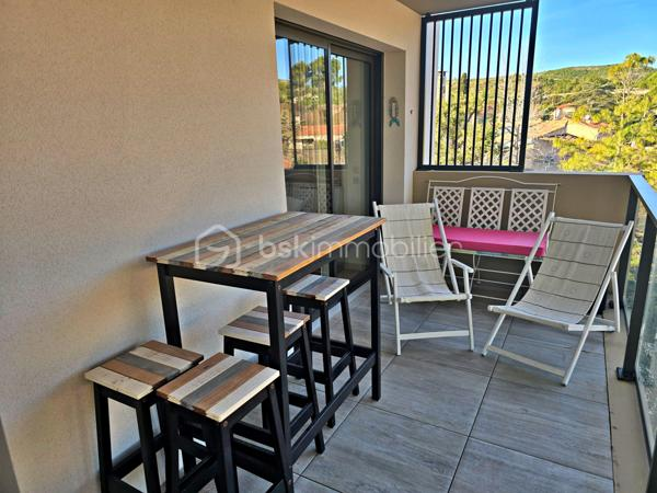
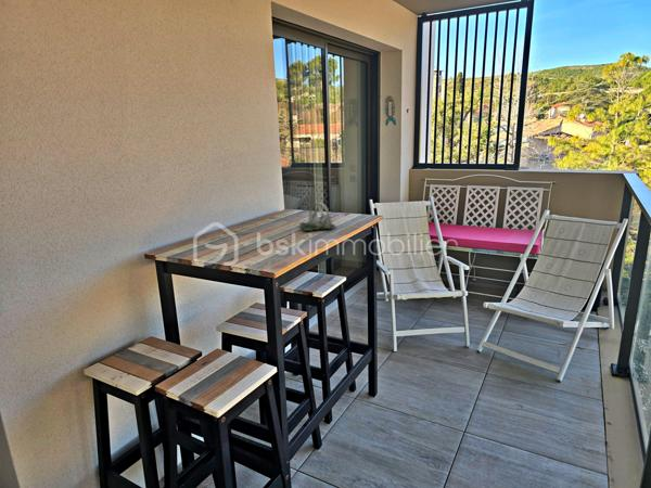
+ plant pot [299,201,337,232]
